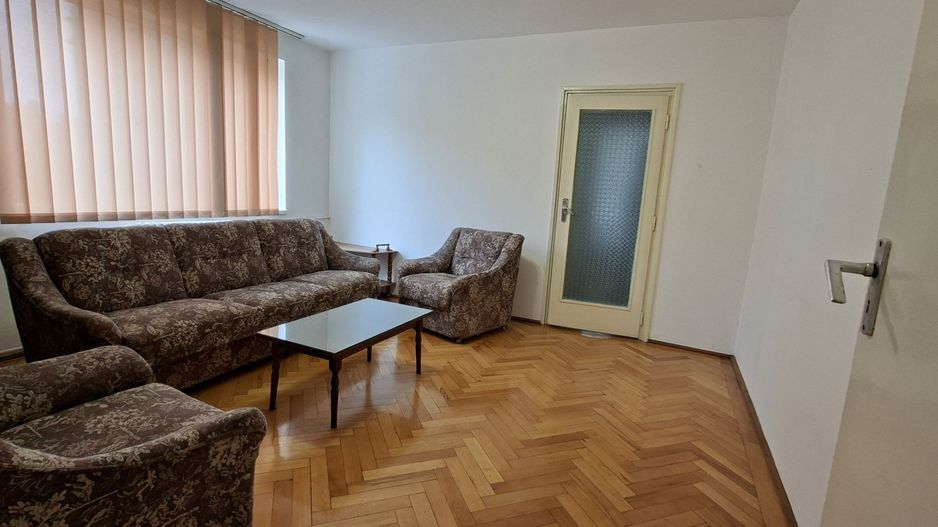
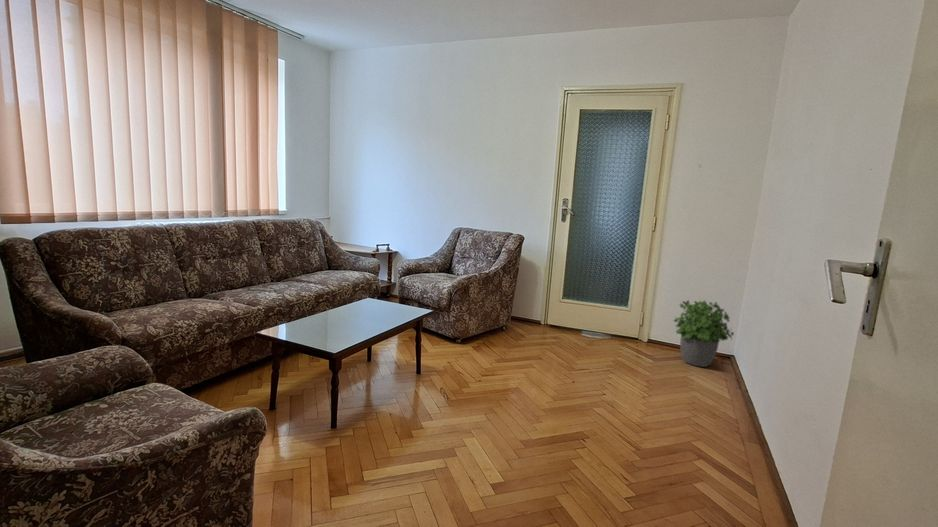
+ potted plant [672,299,735,368]
